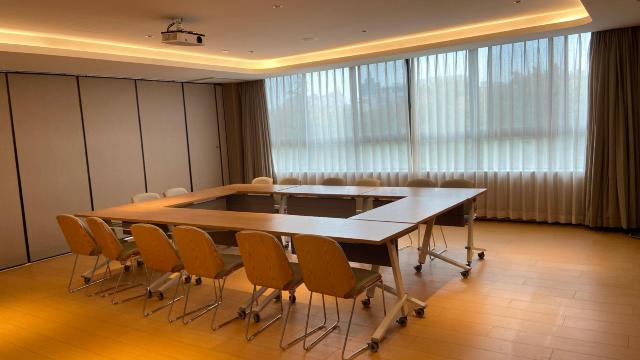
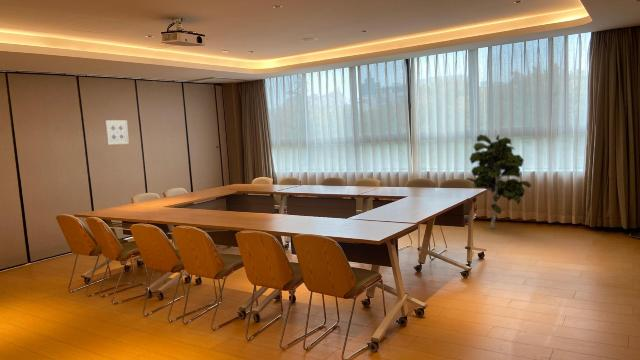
+ indoor plant [466,133,532,230]
+ wall art [104,119,130,146]
